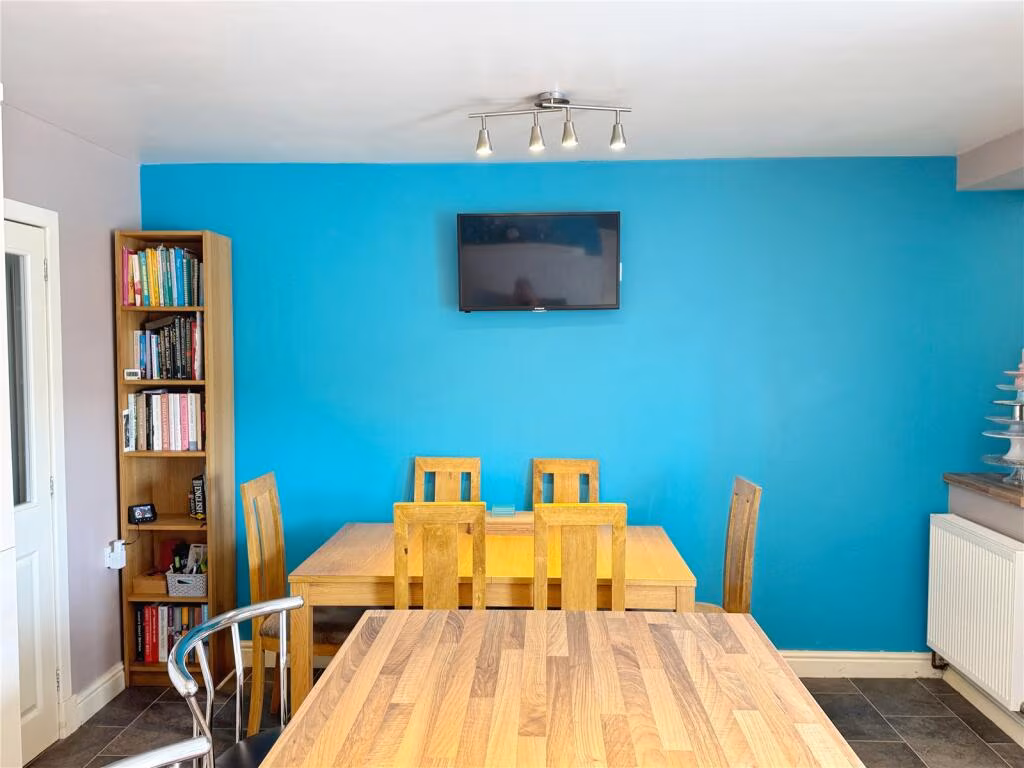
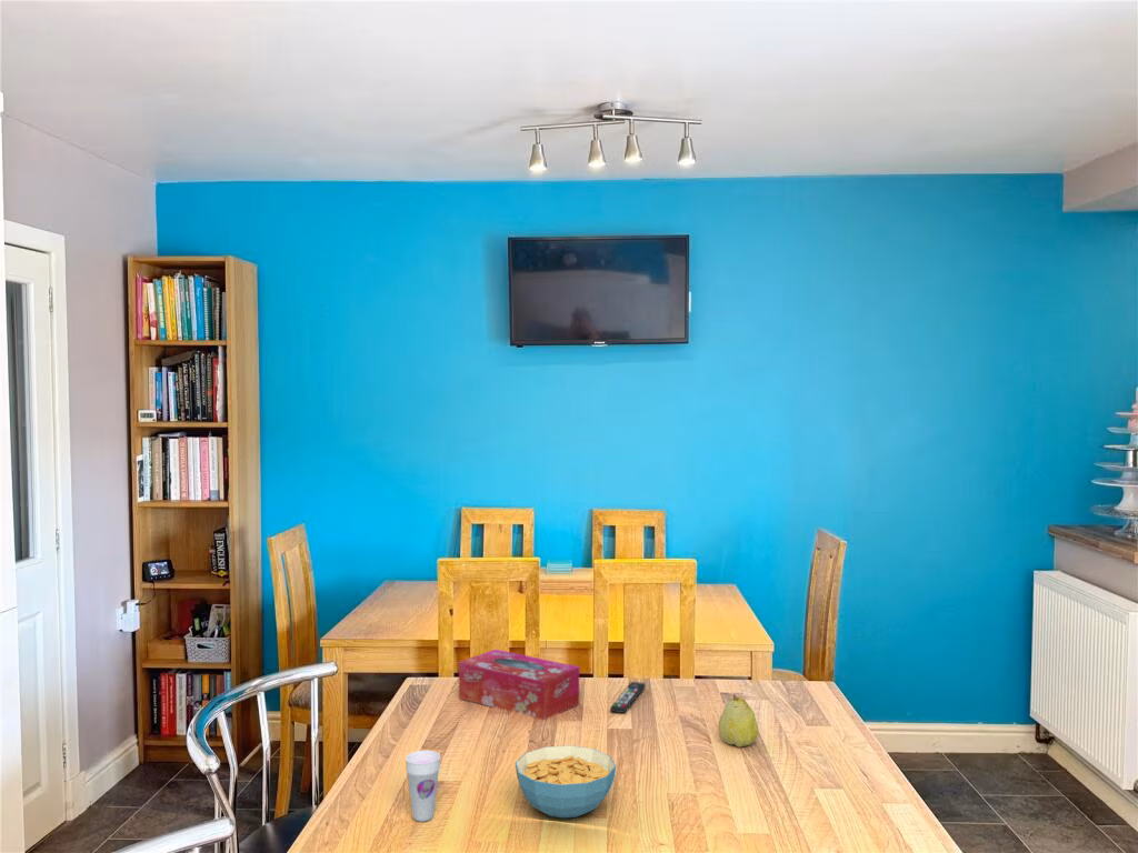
+ tissue box [458,649,580,721]
+ remote control [609,681,647,714]
+ cup [403,750,441,823]
+ cereal bowl [515,744,617,819]
+ fruit [718,693,759,749]
